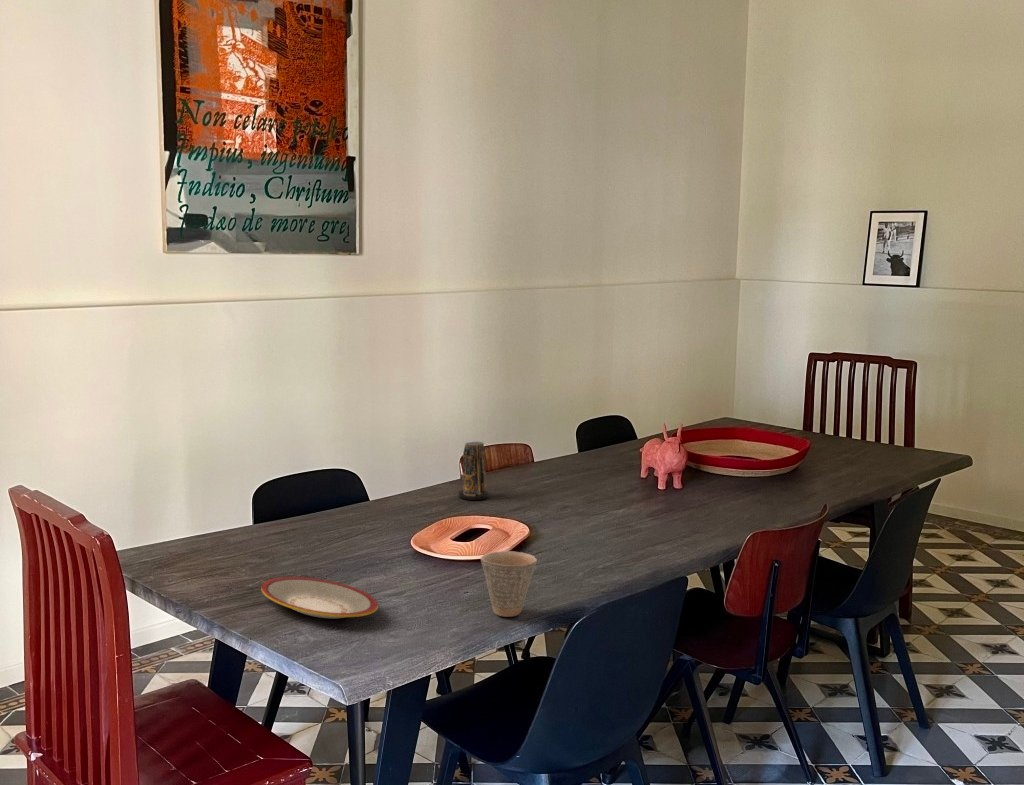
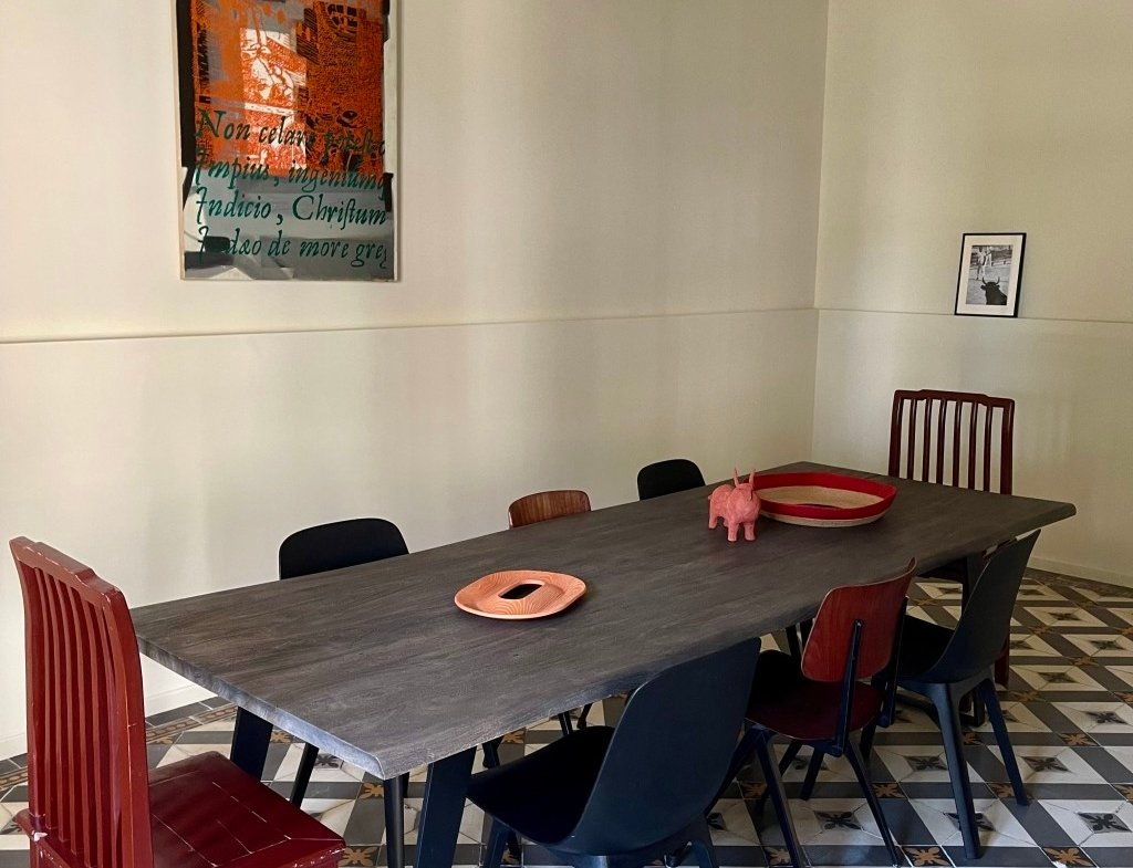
- candle [458,441,489,501]
- plate [260,576,379,619]
- cup [480,550,538,618]
